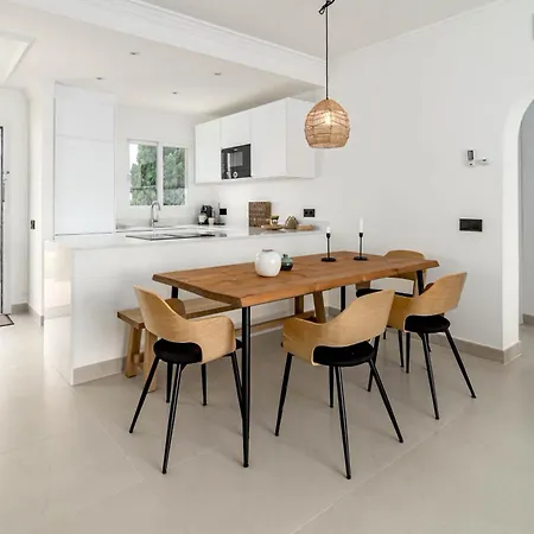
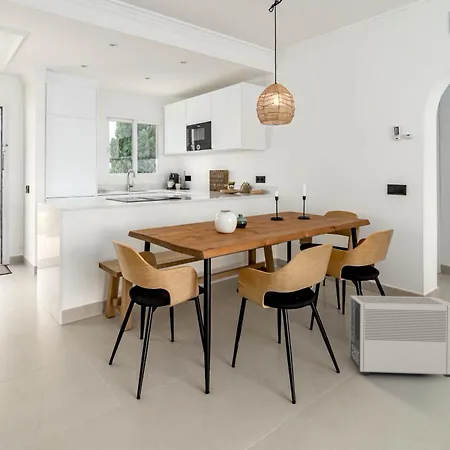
+ air purifier [349,295,450,378]
